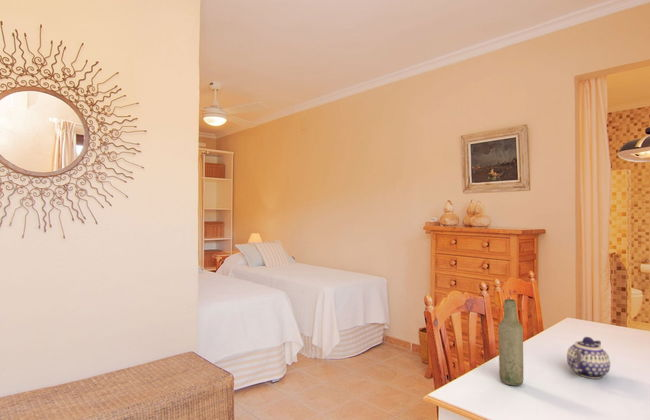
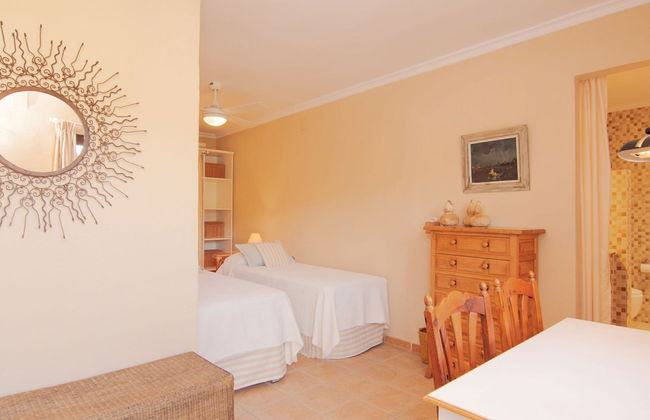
- teapot [566,336,611,380]
- bottle [497,298,524,387]
